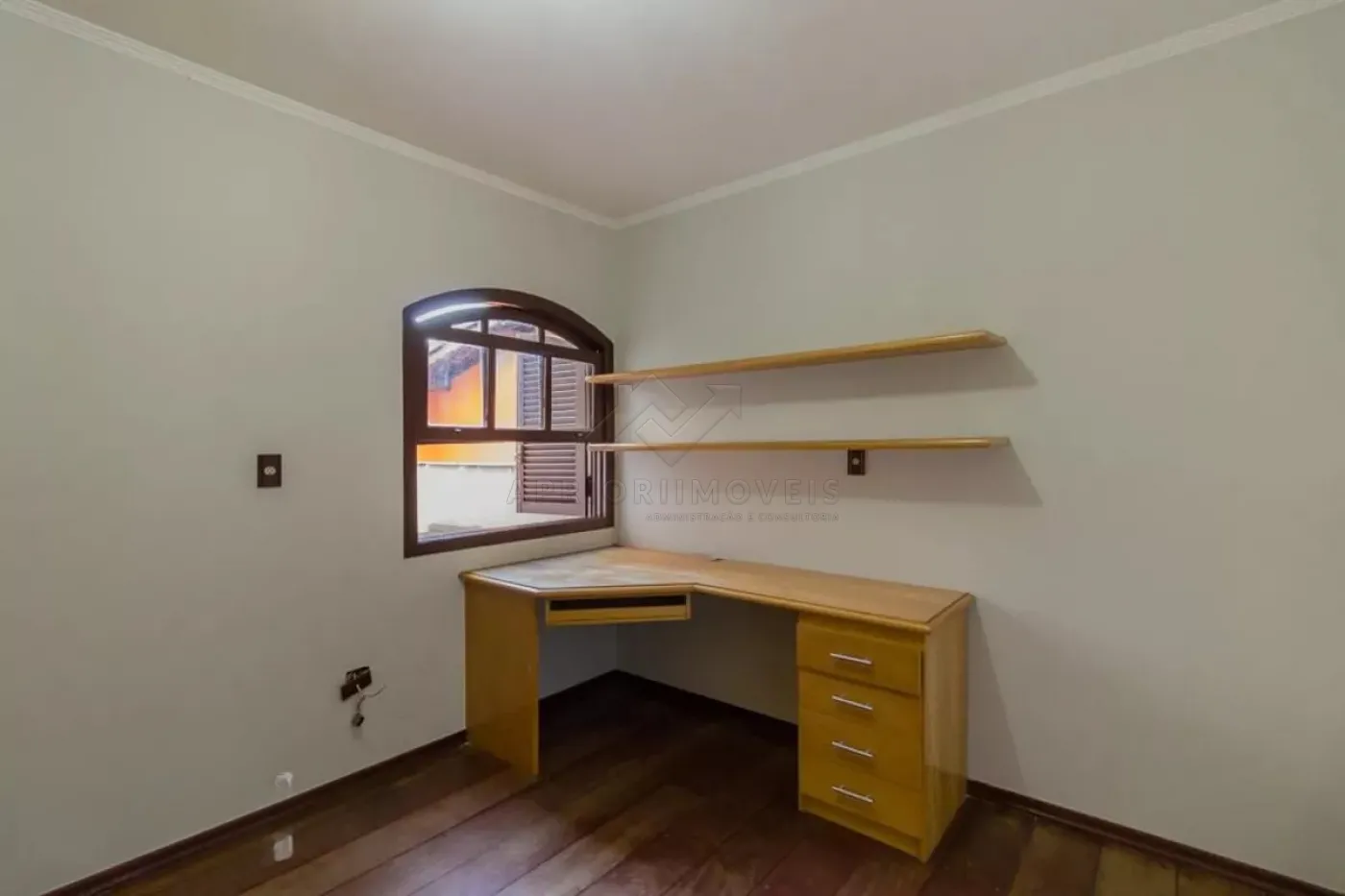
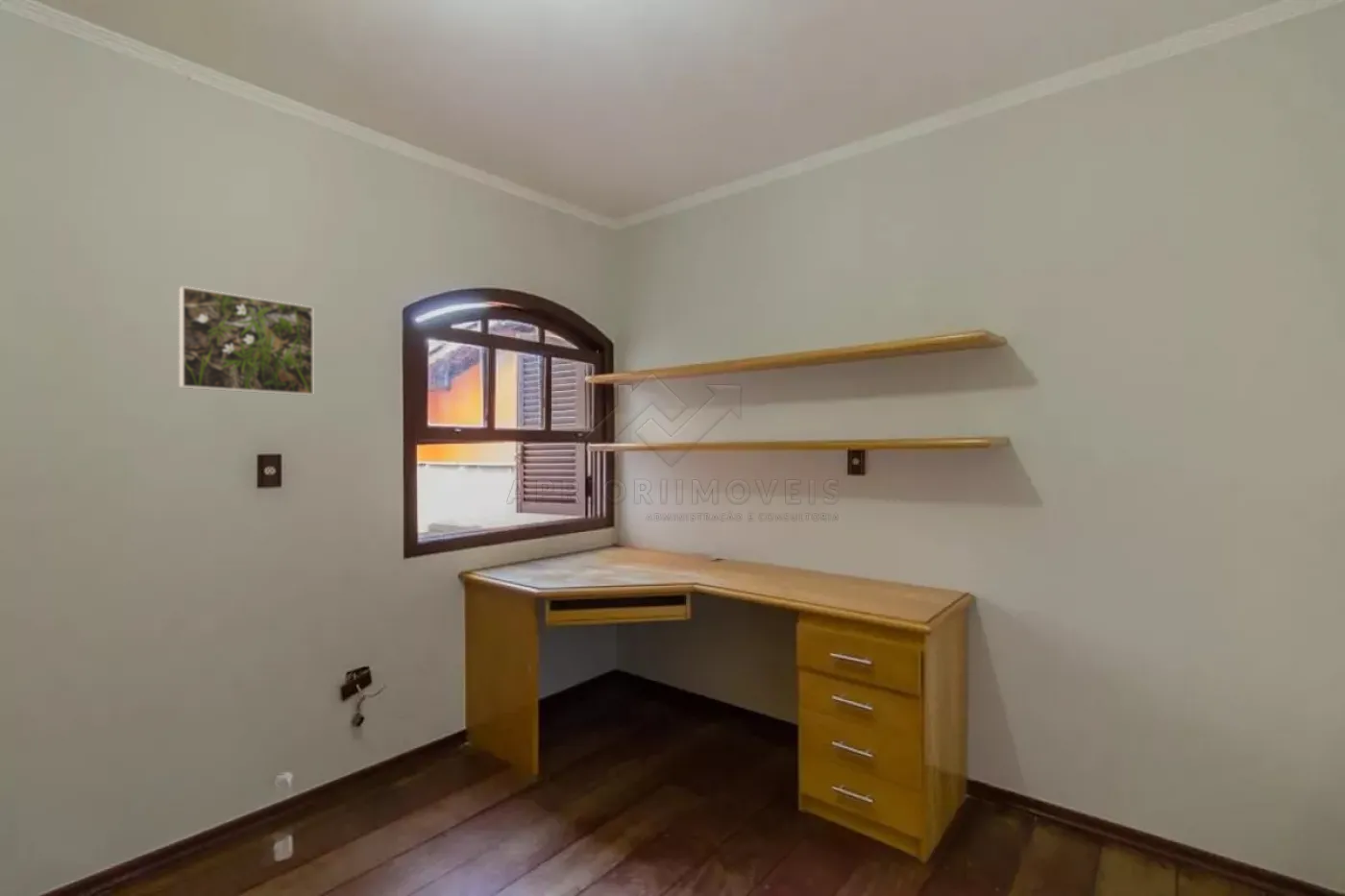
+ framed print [179,285,315,397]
